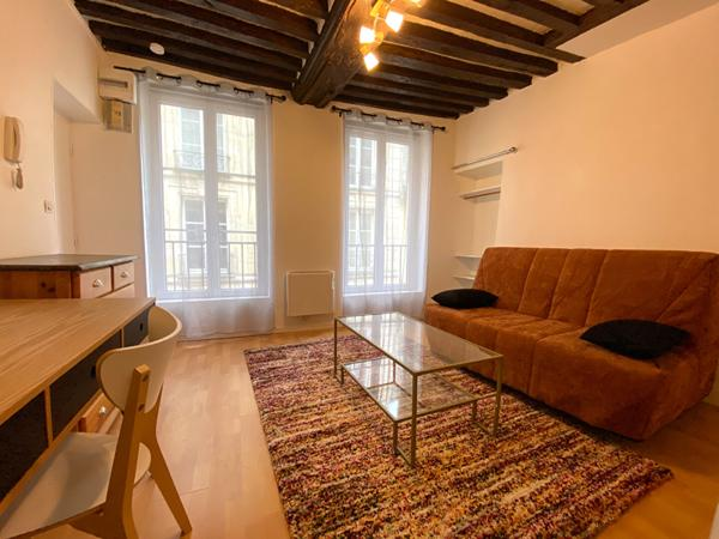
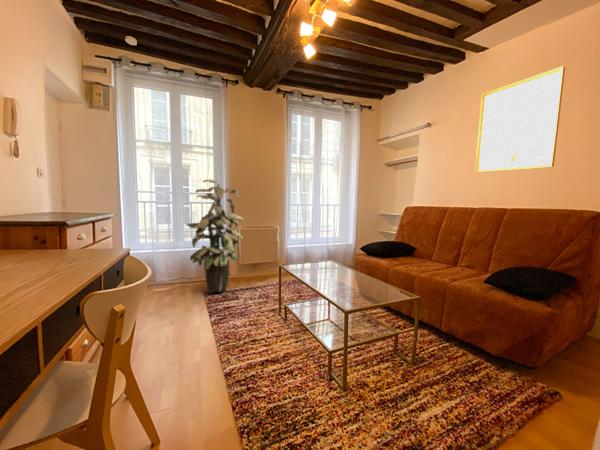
+ indoor plant [184,179,245,293]
+ wall art [474,65,566,174]
